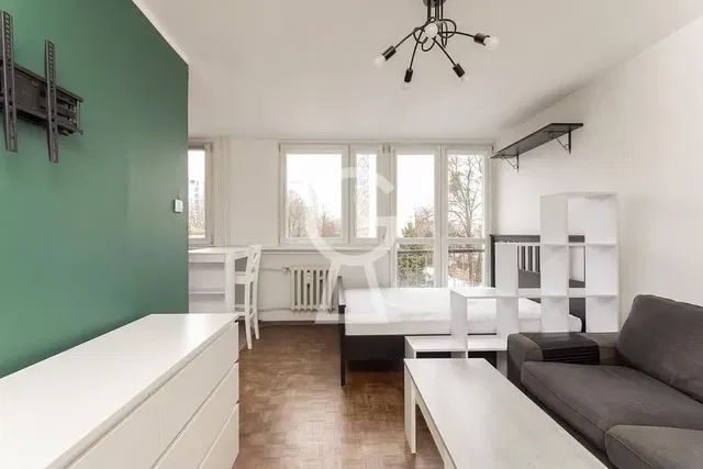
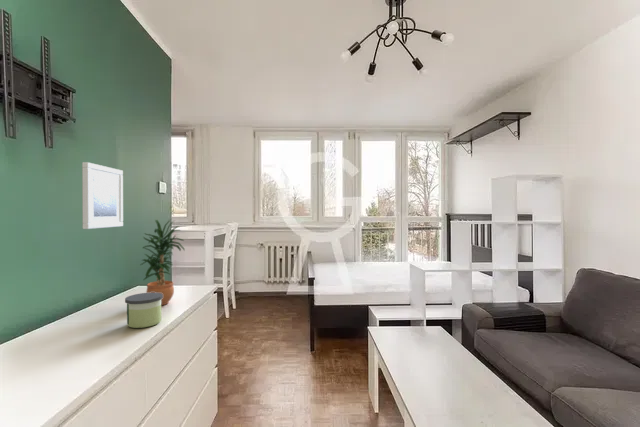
+ candle [124,292,163,329]
+ potted plant [140,219,186,306]
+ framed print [81,161,124,230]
